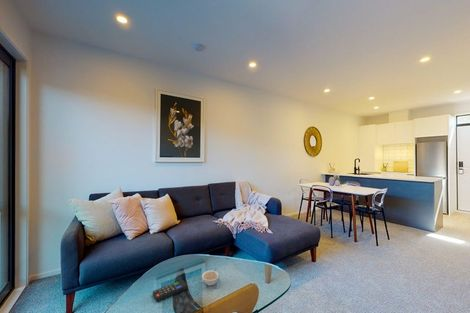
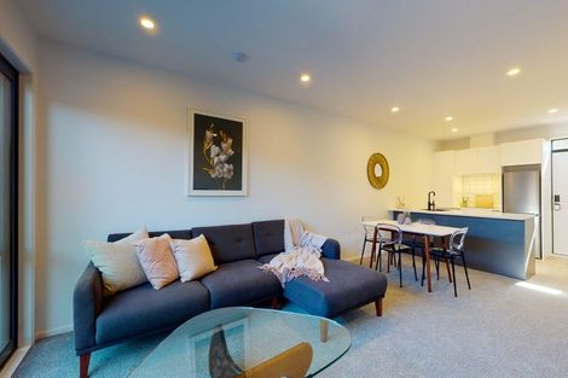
- remote control [152,279,189,302]
- legume [201,267,220,287]
